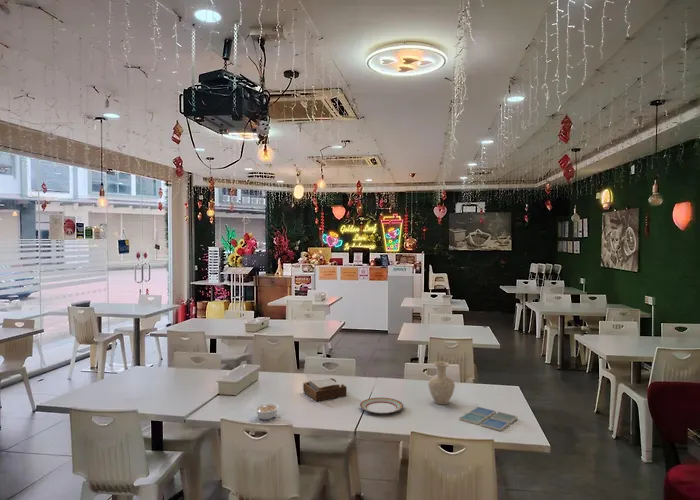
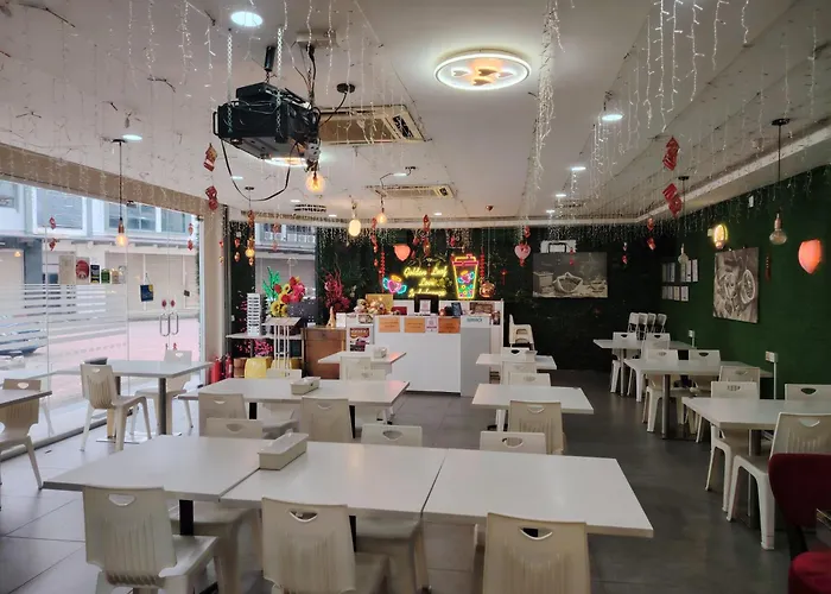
- legume [249,402,280,421]
- drink coaster [458,406,519,432]
- napkin holder [302,377,348,402]
- vase [427,360,456,405]
- plate [359,397,404,415]
